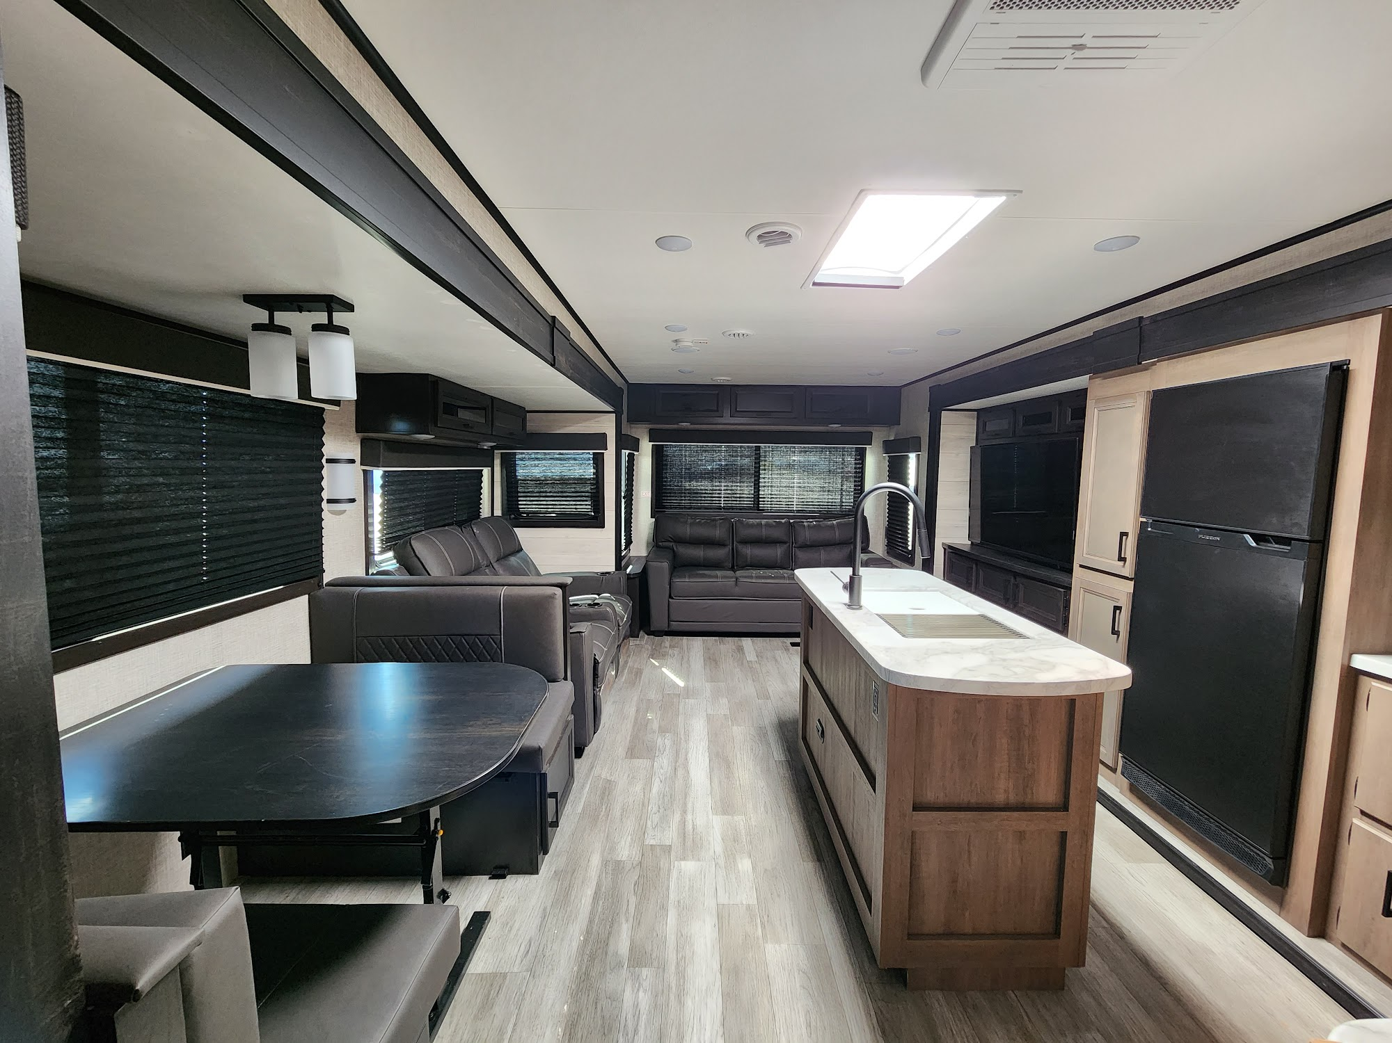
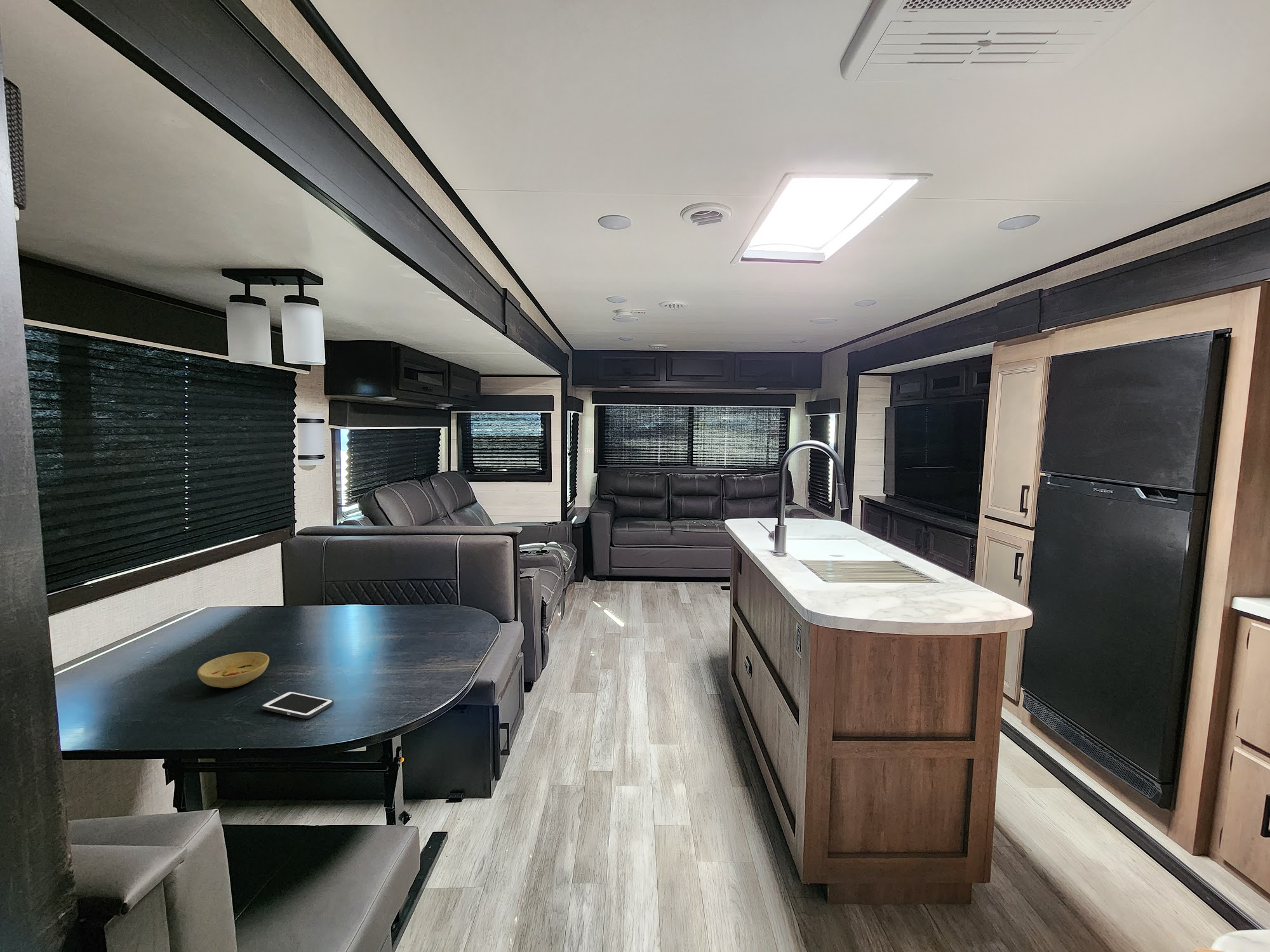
+ bowl [197,651,270,689]
+ cell phone [261,691,335,720]
